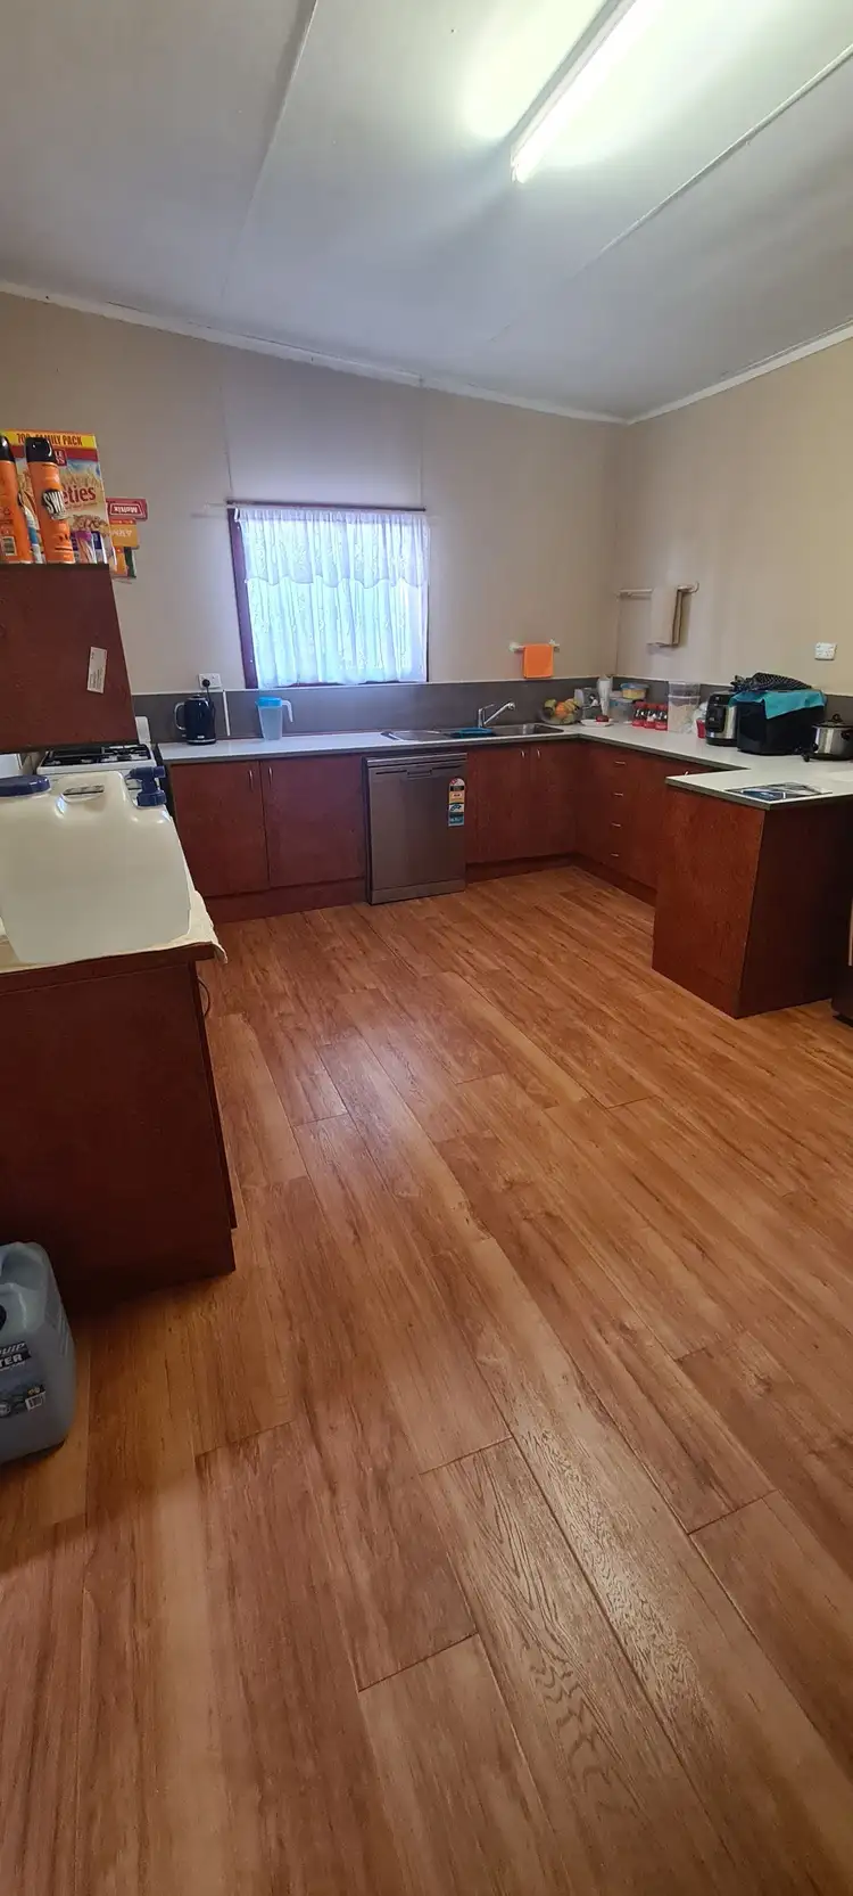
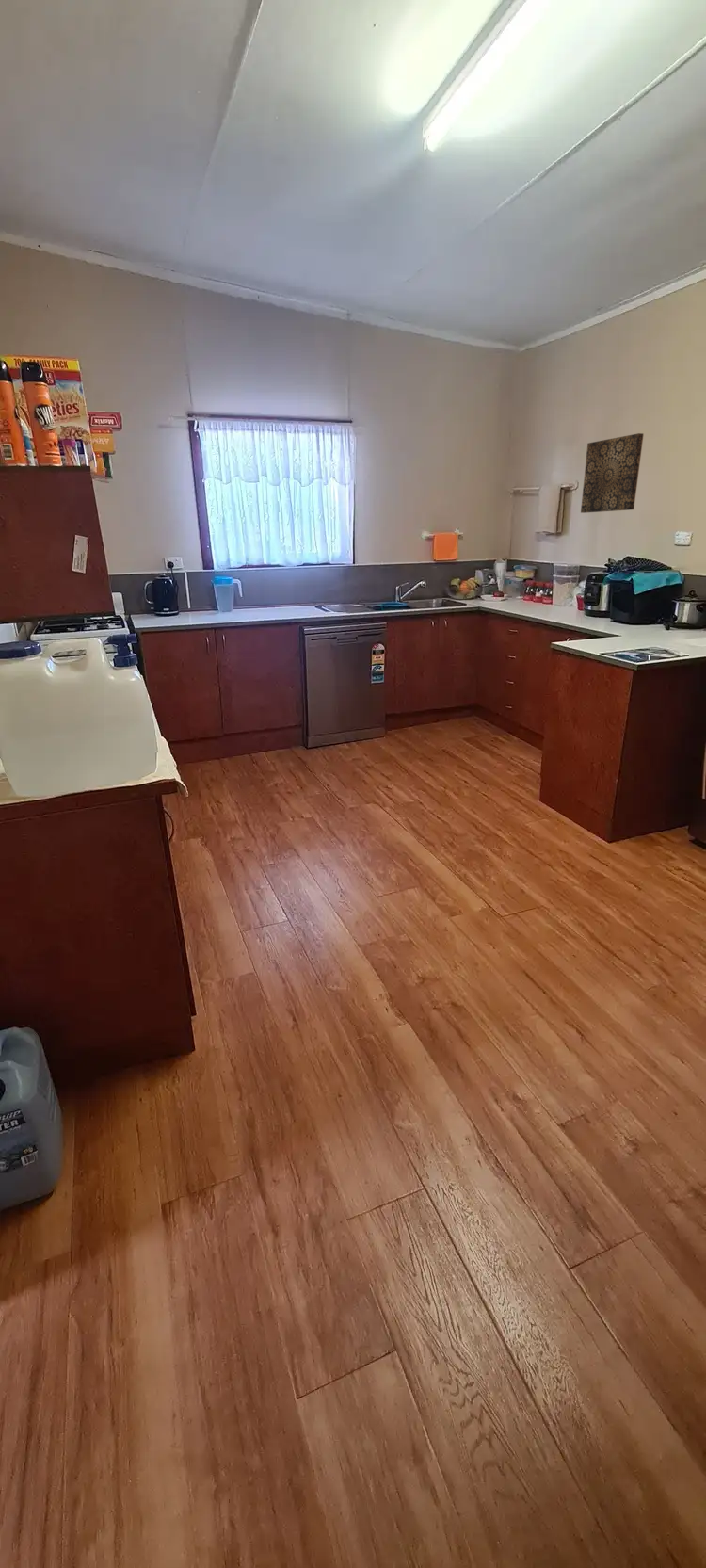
+ wall art [580,432,645,514]
